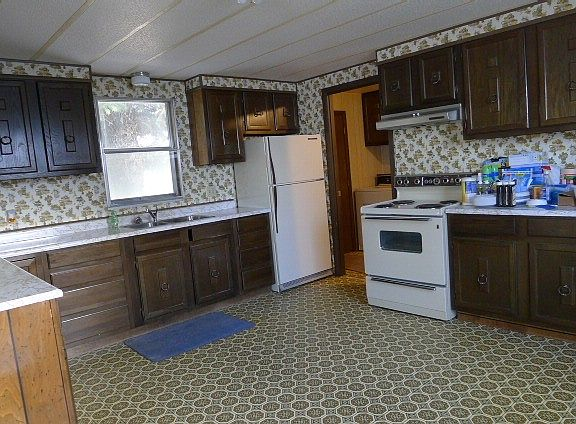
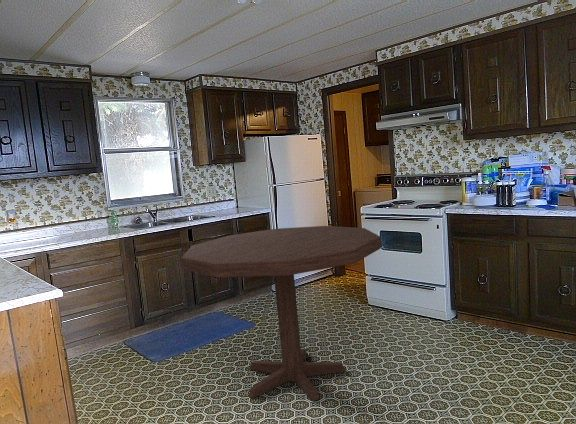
+ dining table [180,225,383,402]
